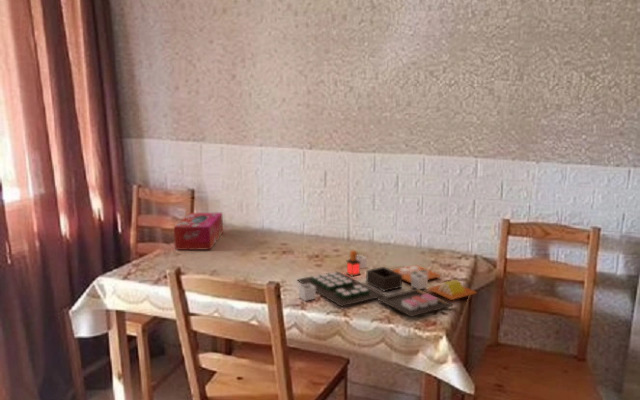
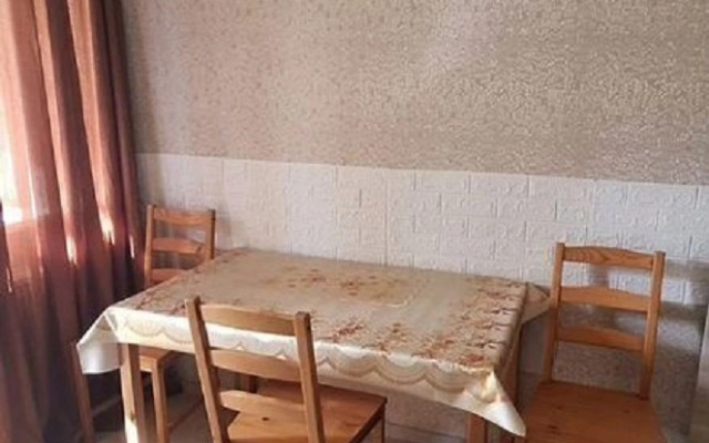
- tissue box [173,212,224,251]
- toy food set [296,249,477,318]
